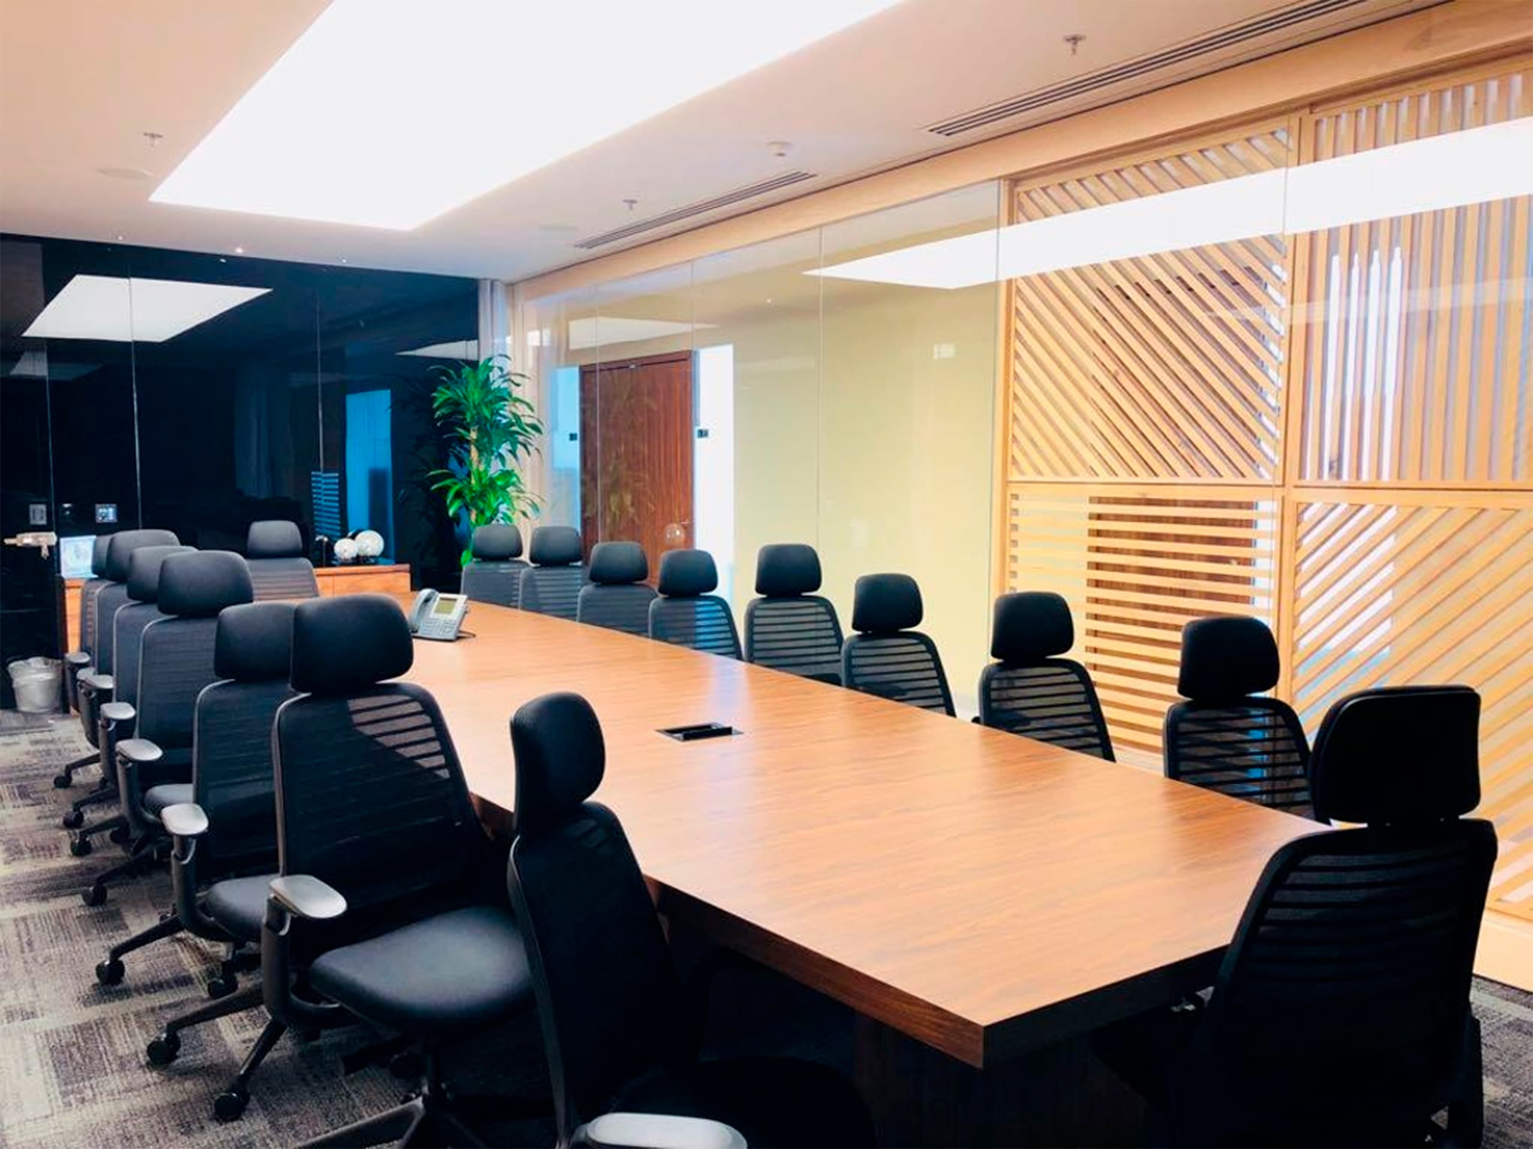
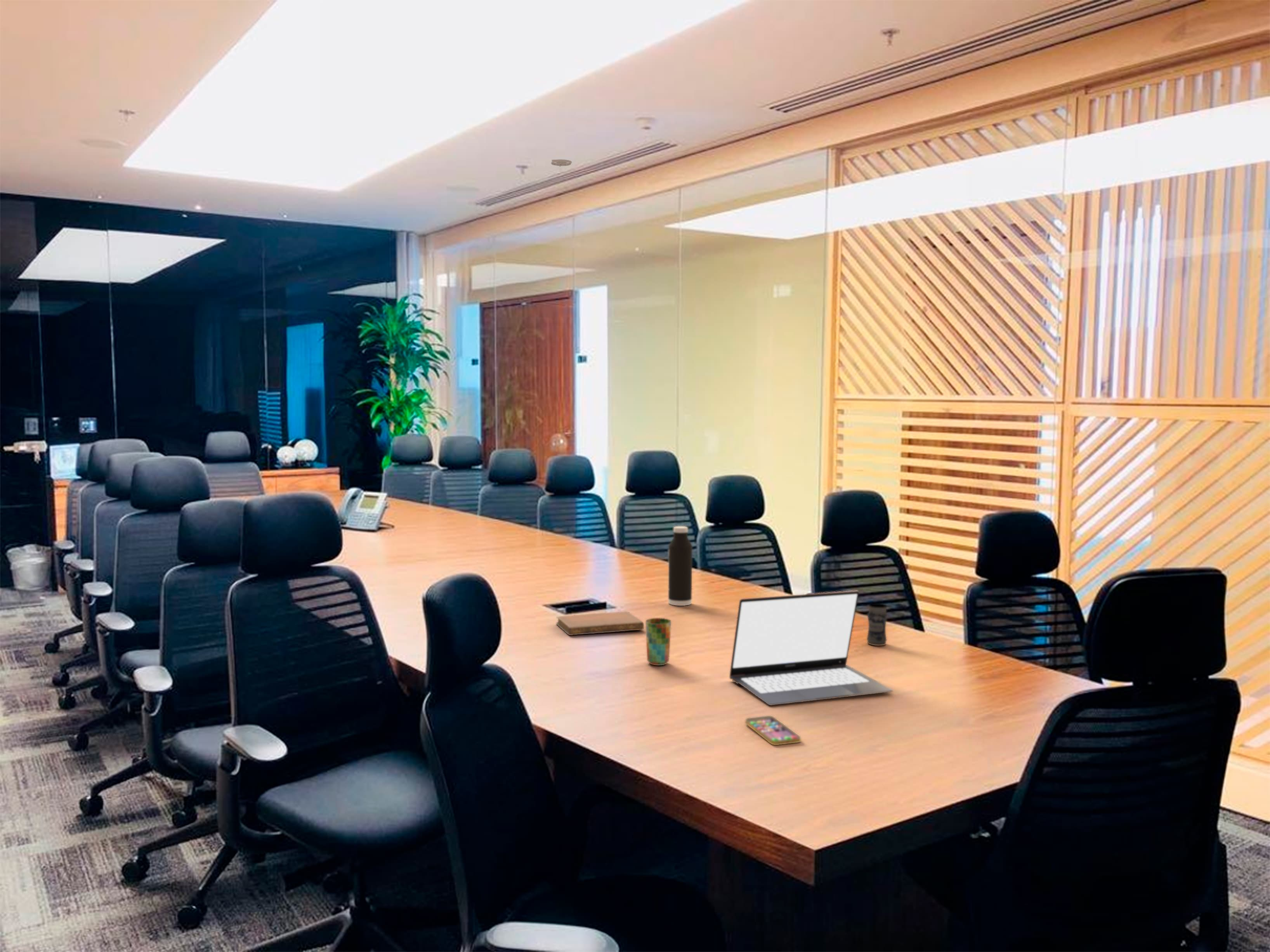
+ smoke detector [551,159,572,167]
+ cup [645,617,672,666]
+ water bottle [668,526,693,606]
+ smartphone [745,715,801,746]
+ jar [866,603,888,646]
+ laptop [729,590,894,706]
+ notebook [556,611,644,636]
